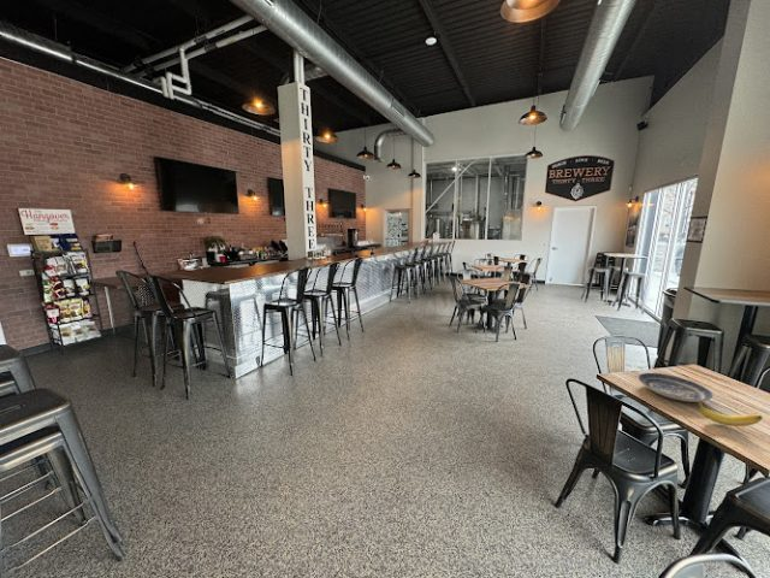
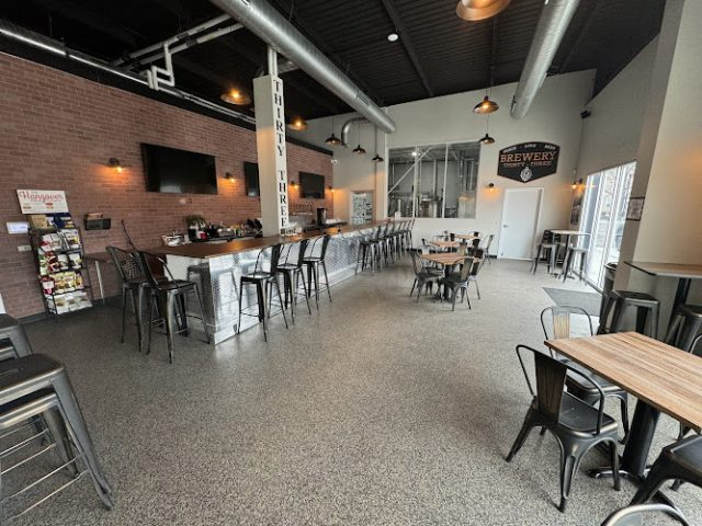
- plate [638,372,713,403]
- banana [697,400,764,427]
